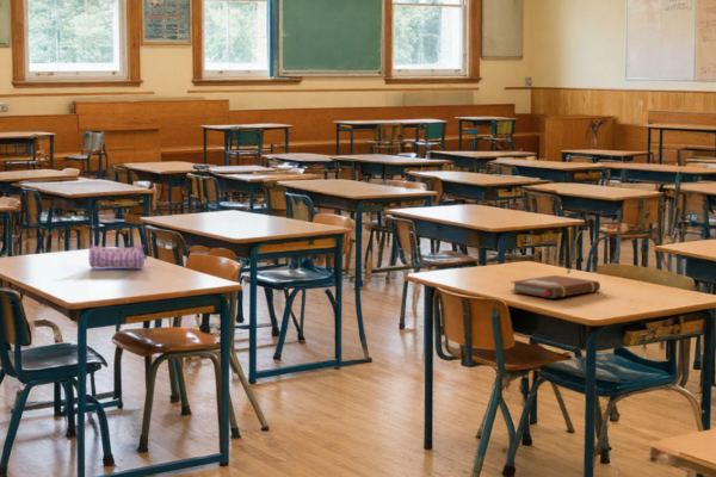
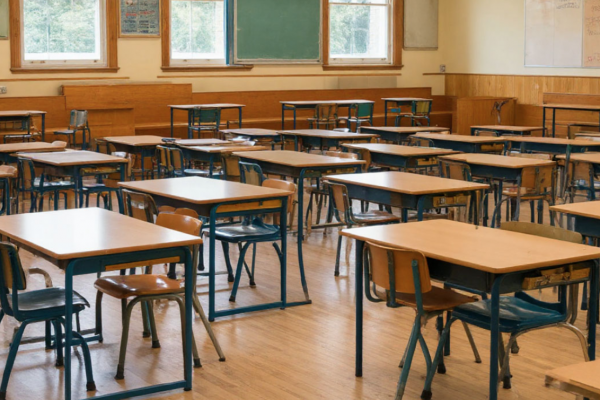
- notebook [510,274,601,299]
- pencil case [87,243,148,270]
